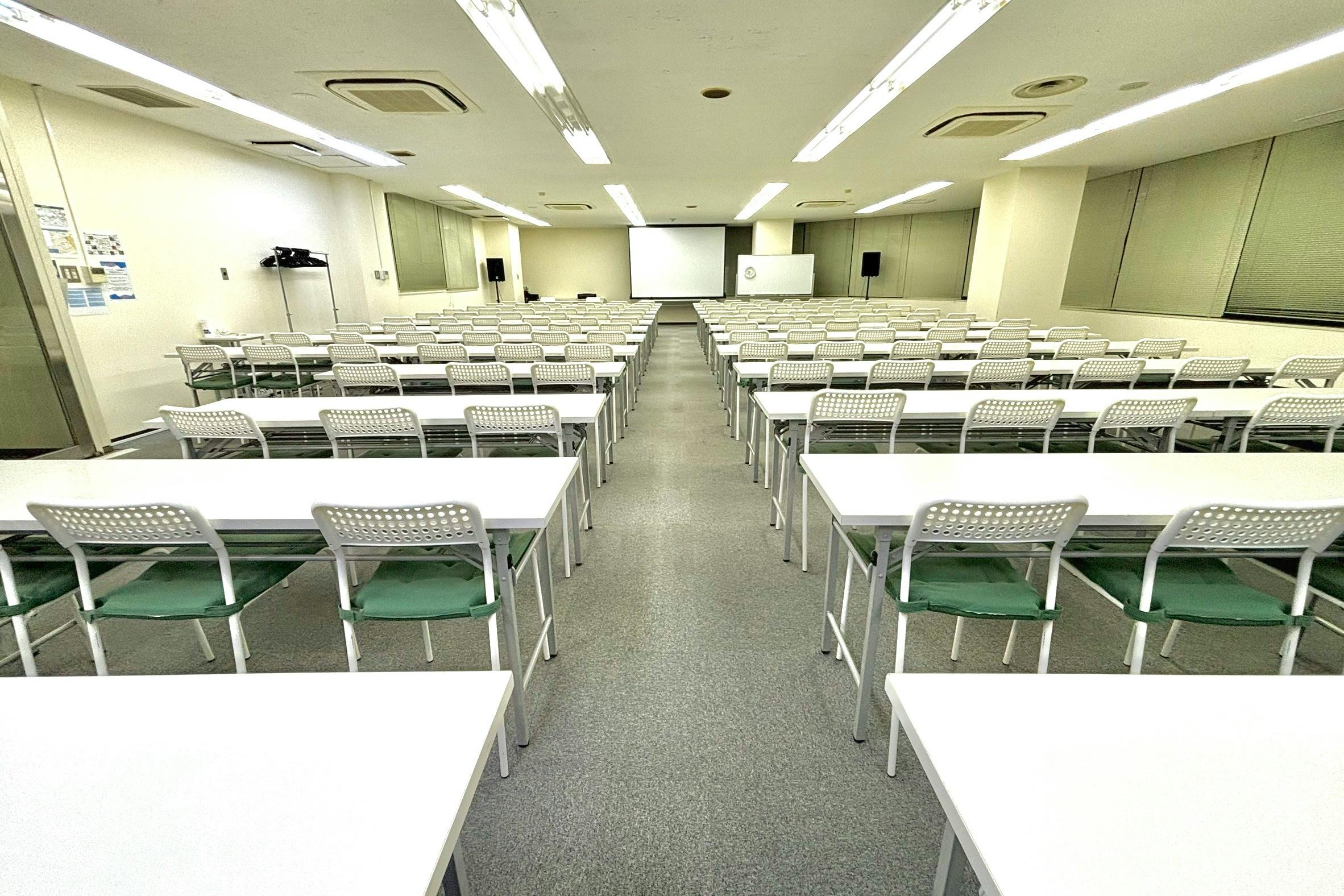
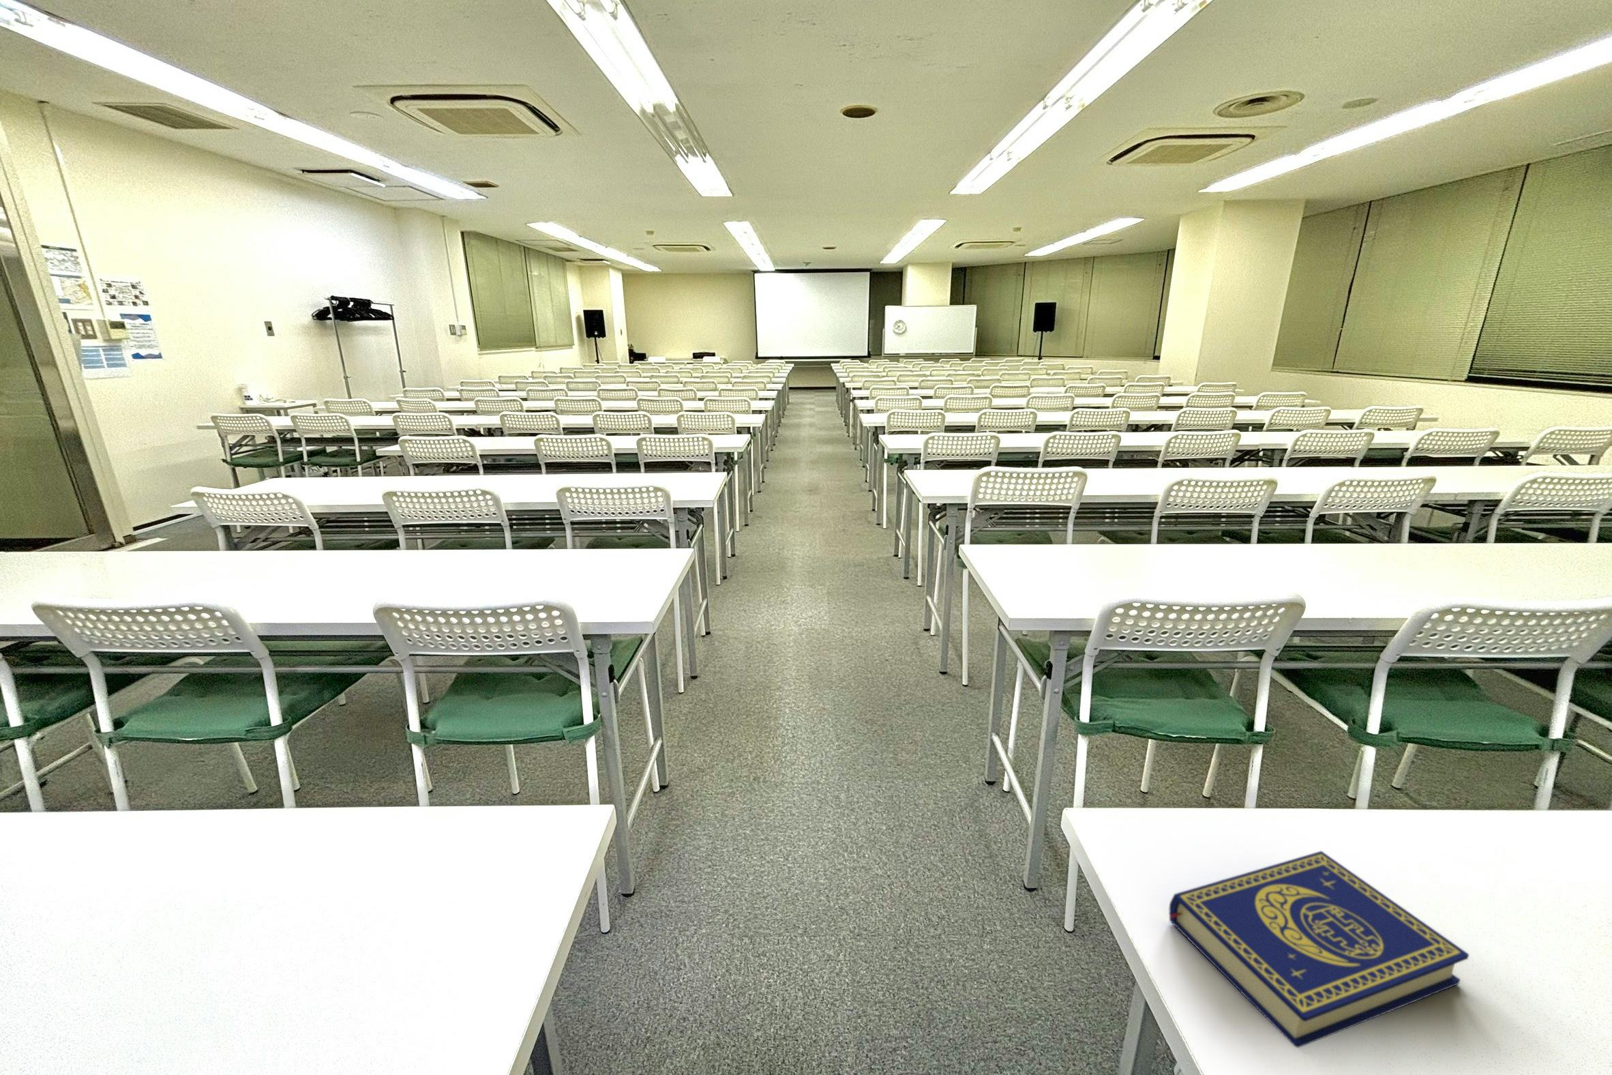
+ book [1168,849,1469,1049]
